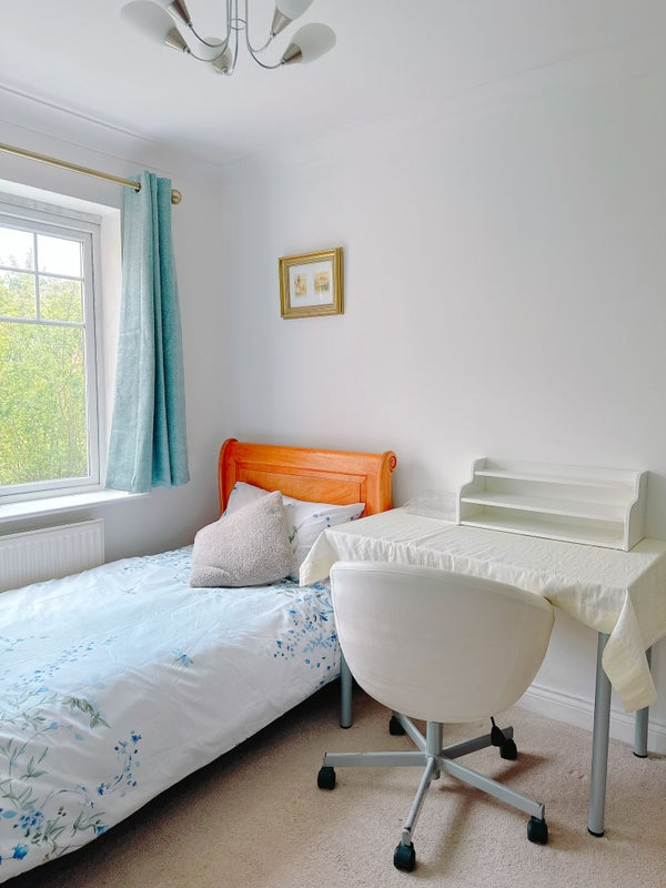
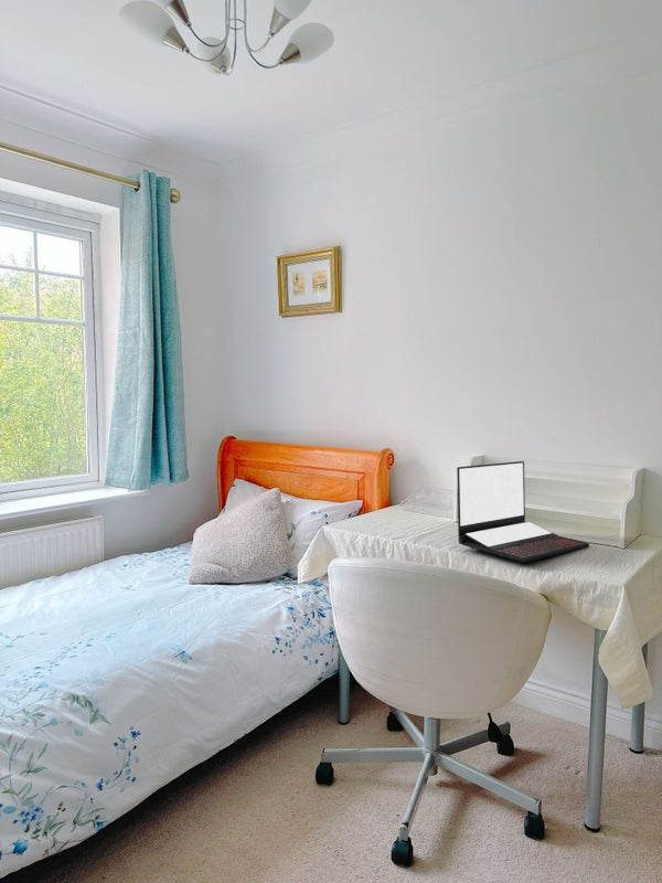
+ laptop [456,460,590,563]
